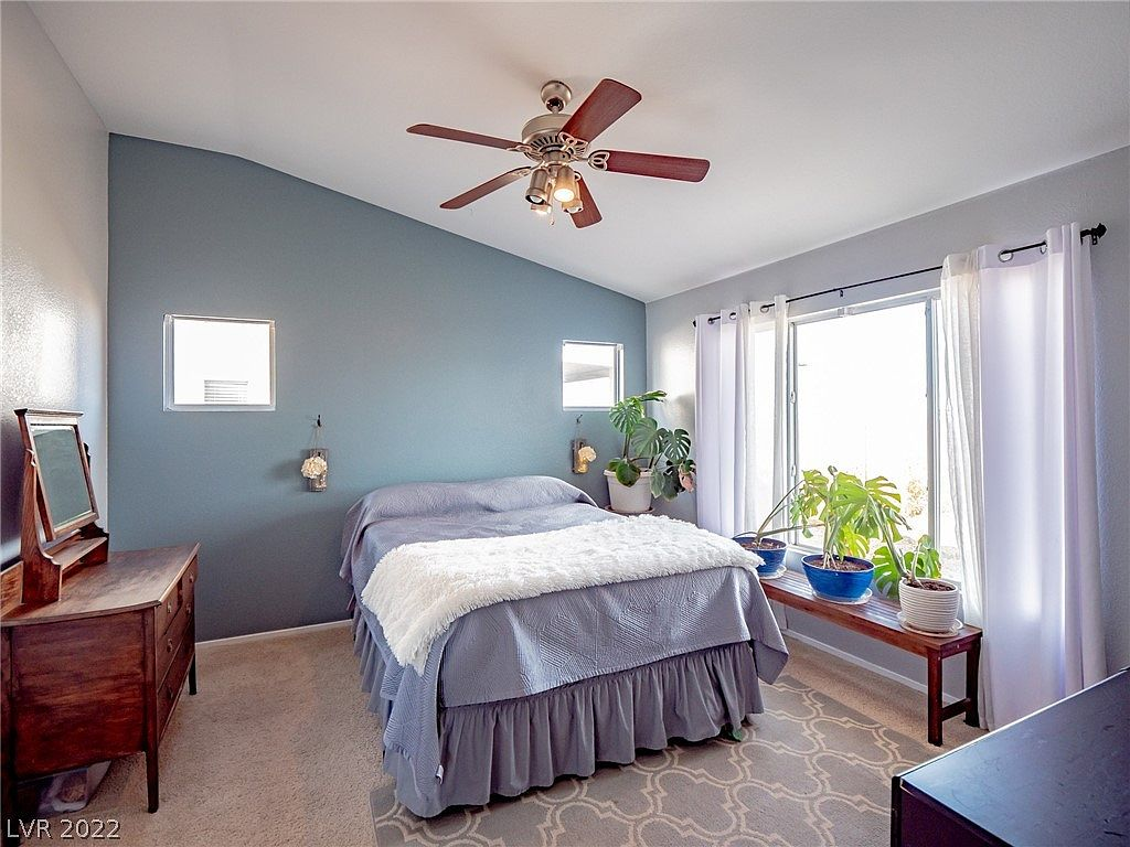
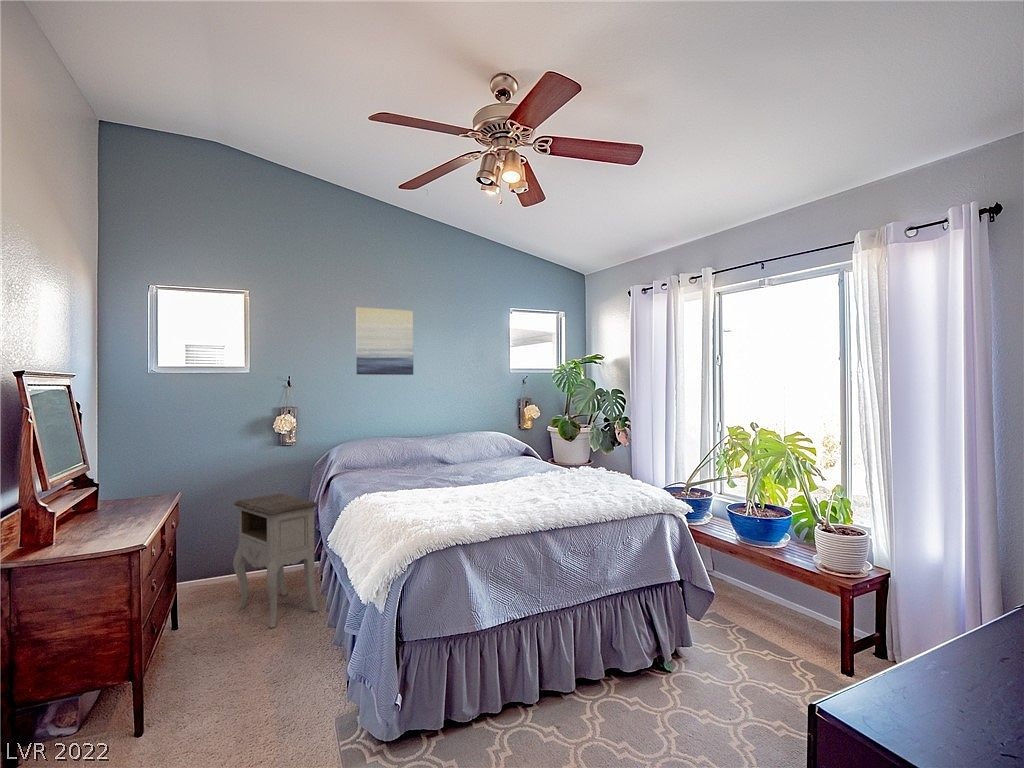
+ nightstand [232,492,319,629]
+ wall art [355,306,414,376]
